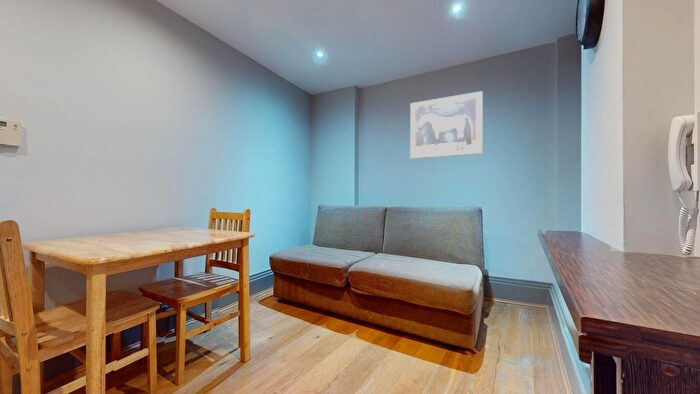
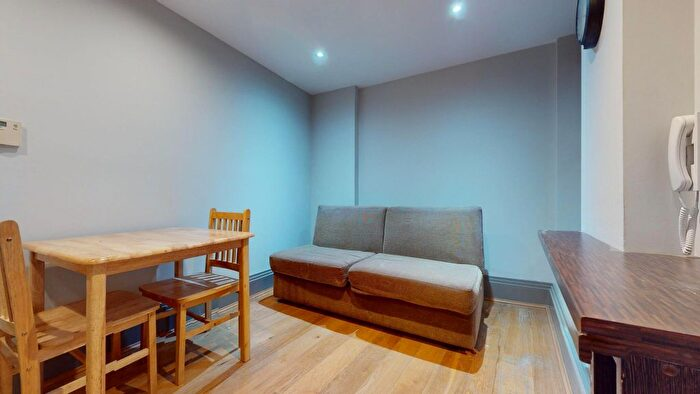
- wall art [409,90,484,160]
